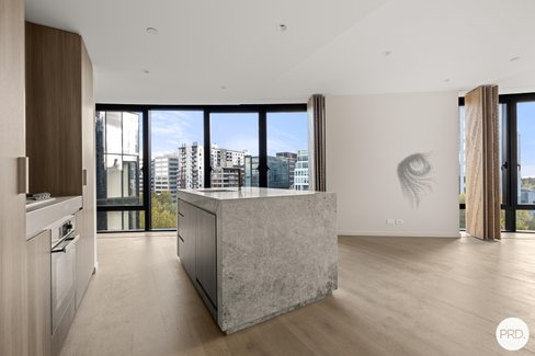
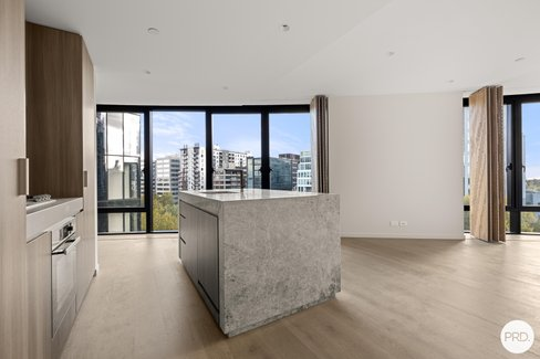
- wall sculpture [396,149,440,214]
